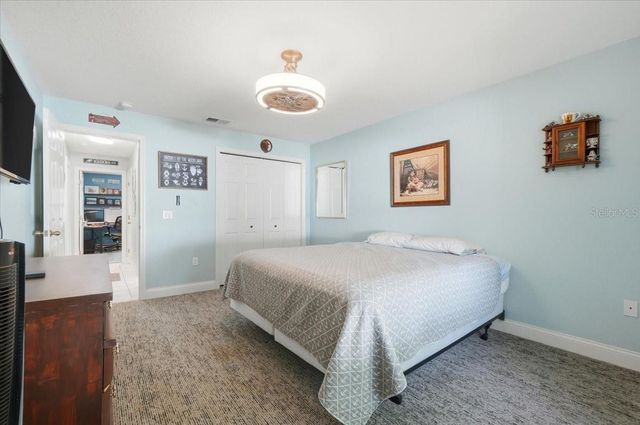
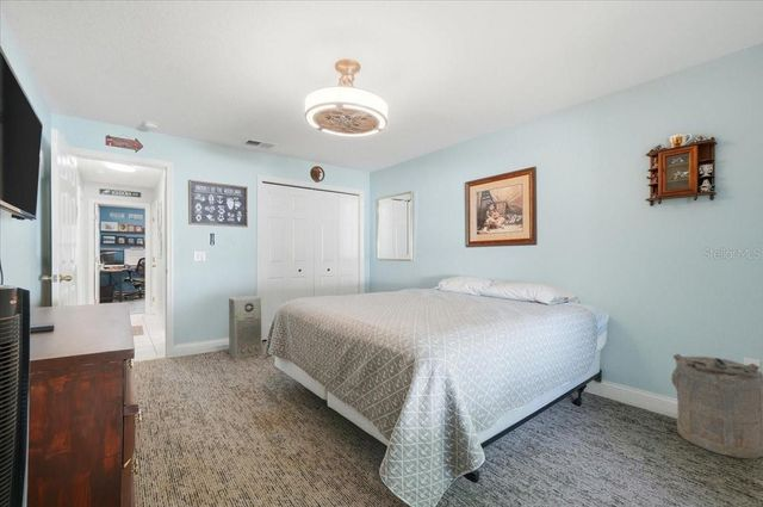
+ air purifier [228,295,263,359]
+ laundry hamper [670,353,763,459]
